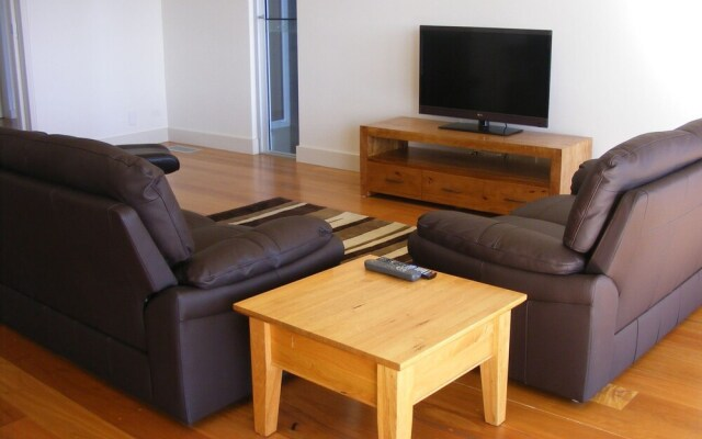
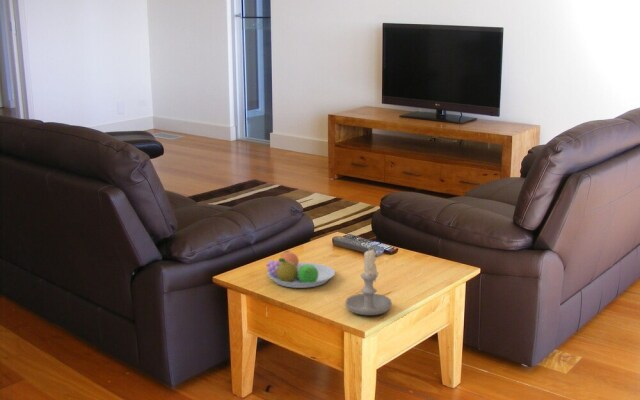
+ candle [344,247,393,316]
+ fruit bowl [265,250,336,289]
